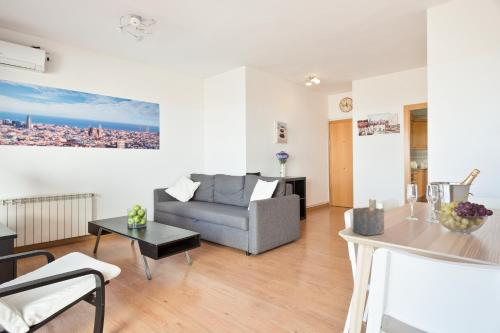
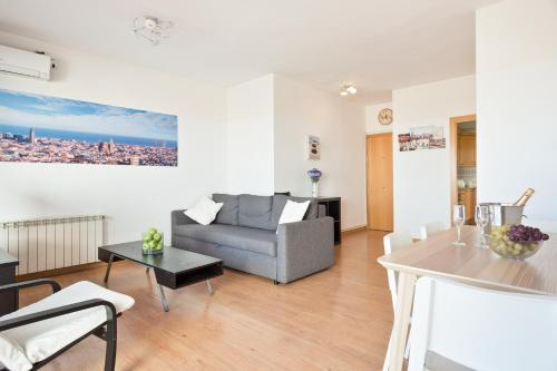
- napkin holder [352,198,385,237]
